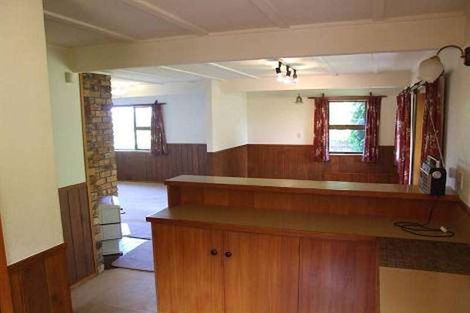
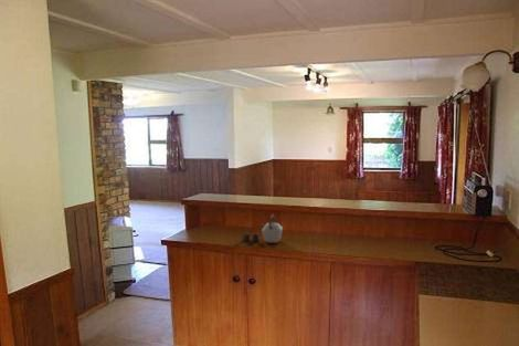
+ kettle [242,213,284,244]
